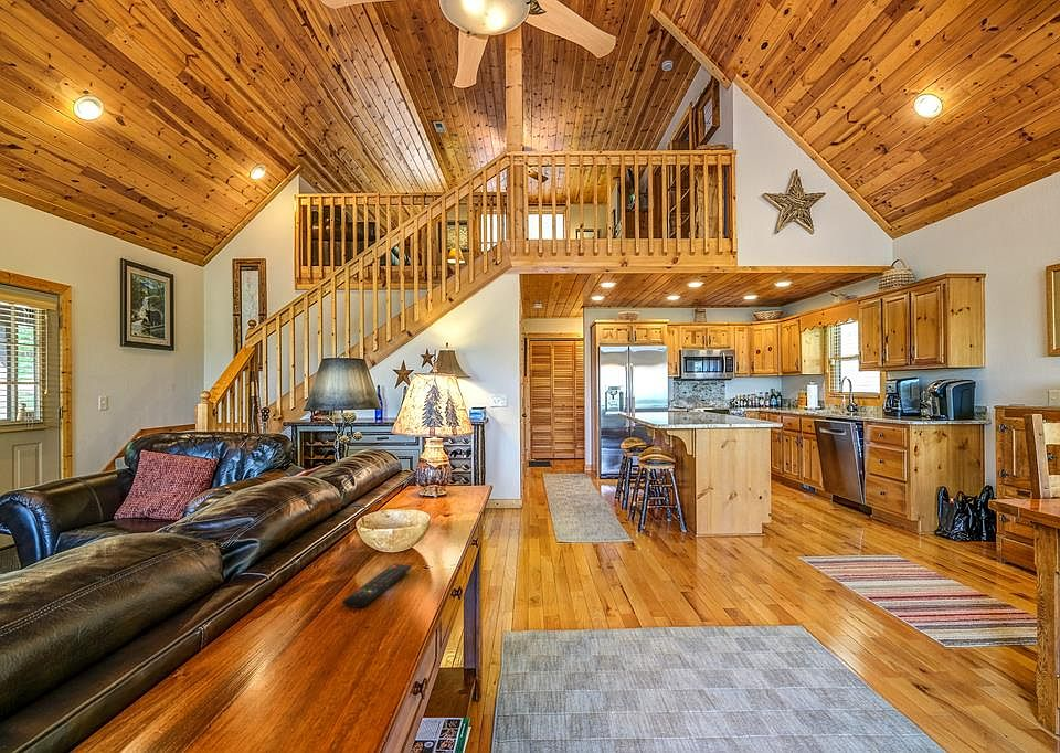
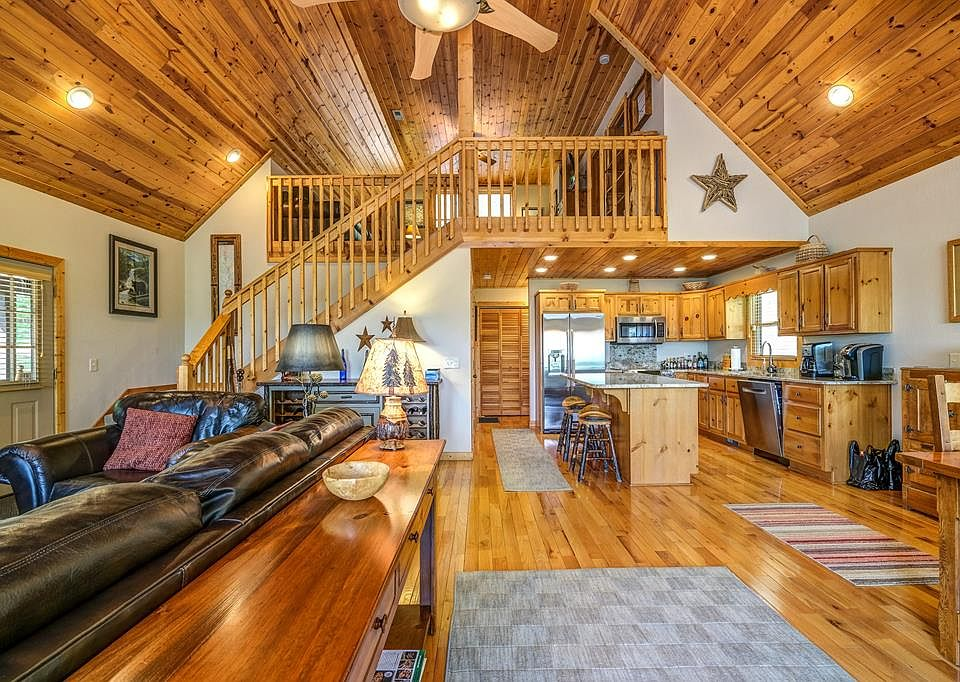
- remote control [341,563,412,609]
